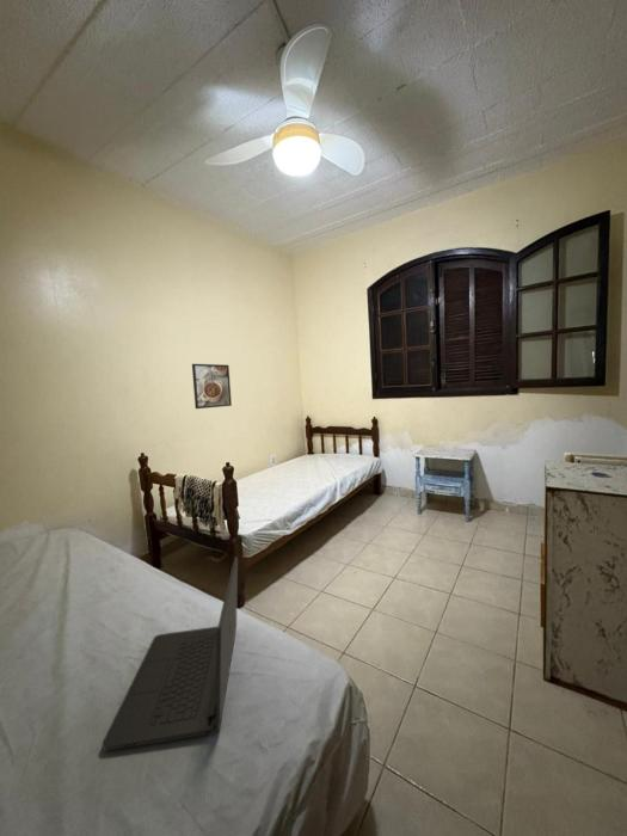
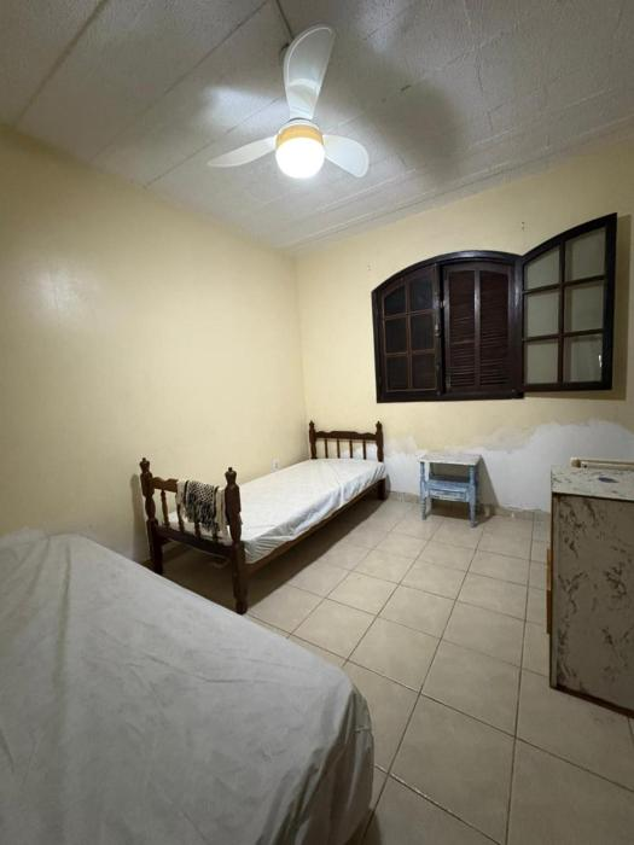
- laptop [102,555,239,752]
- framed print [191,363,233,410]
